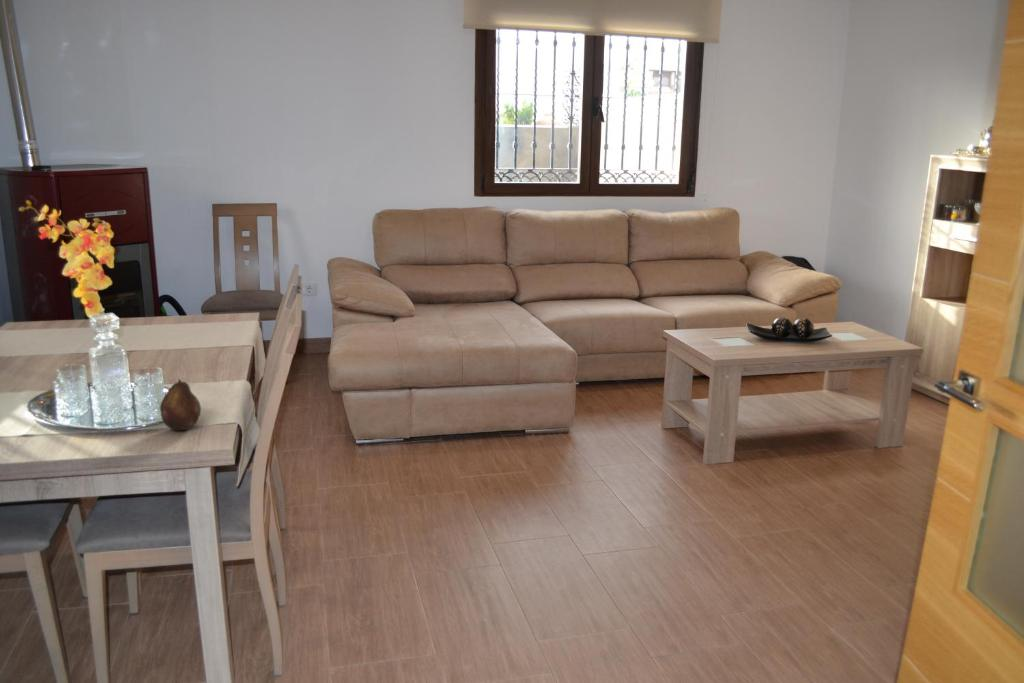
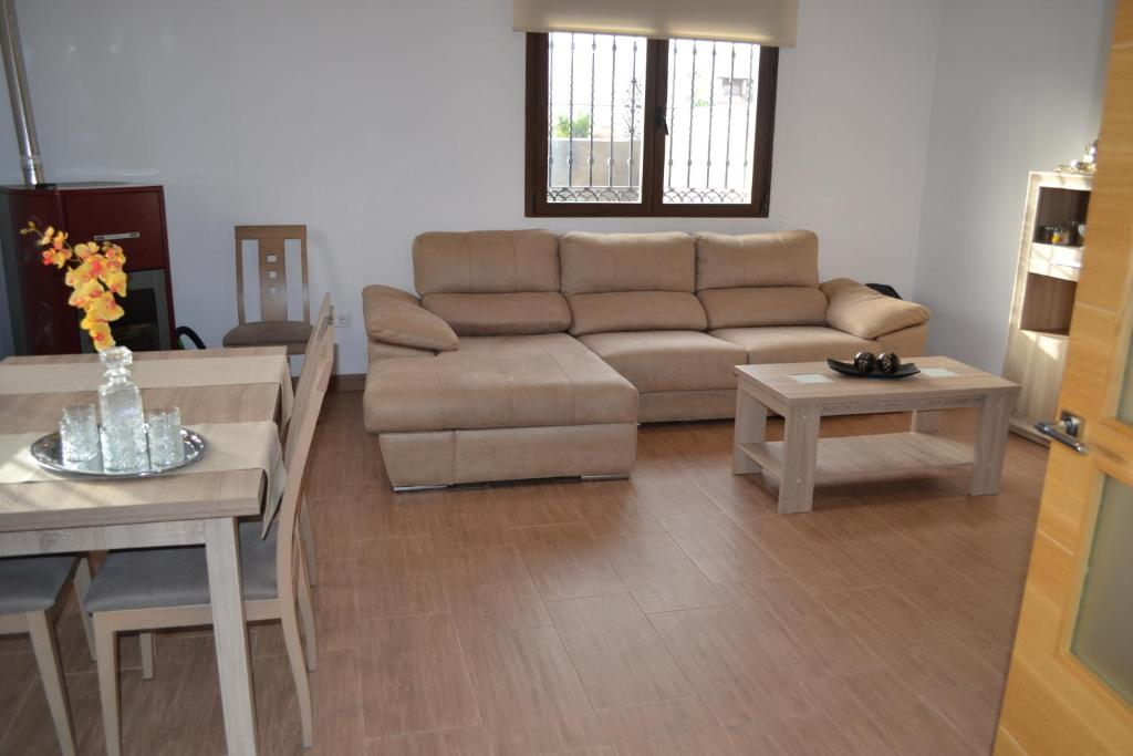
- fruit [159,378,202,431]
